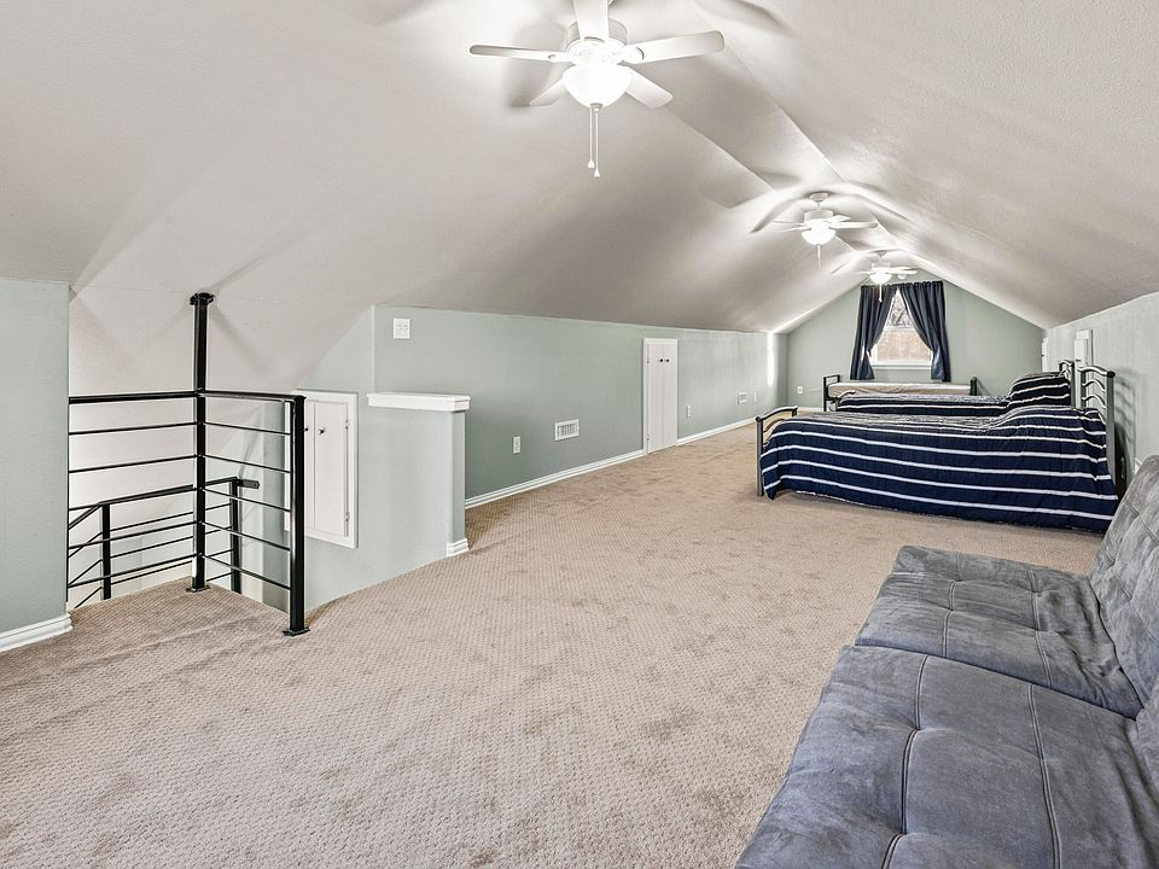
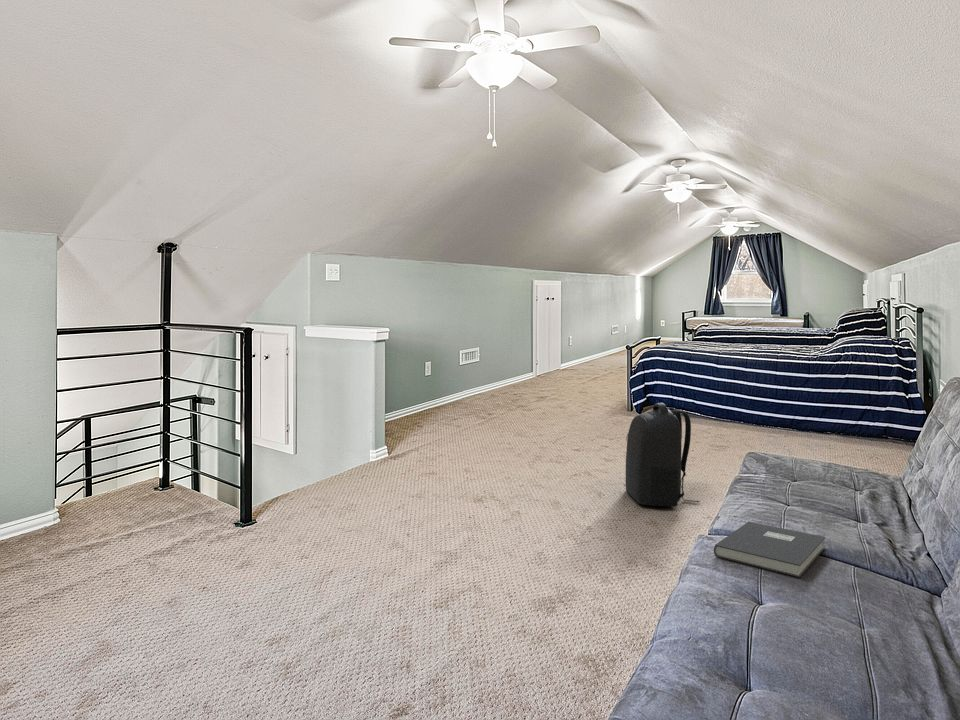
+ backpack [625,402,701,507]
+ book [713,521,826,578]
